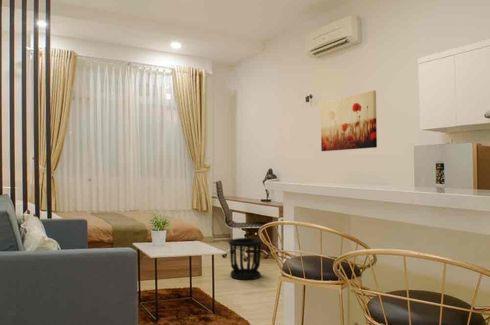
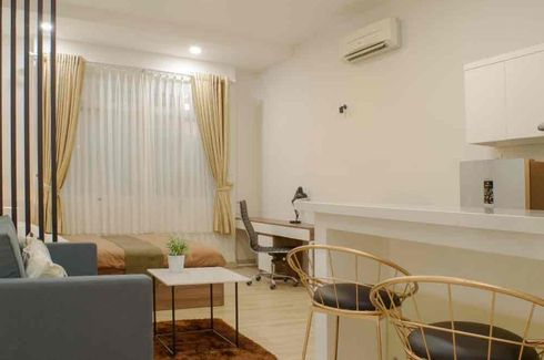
- wall art [320,90,378,152]
- wastebasket [228,237,263,281]
